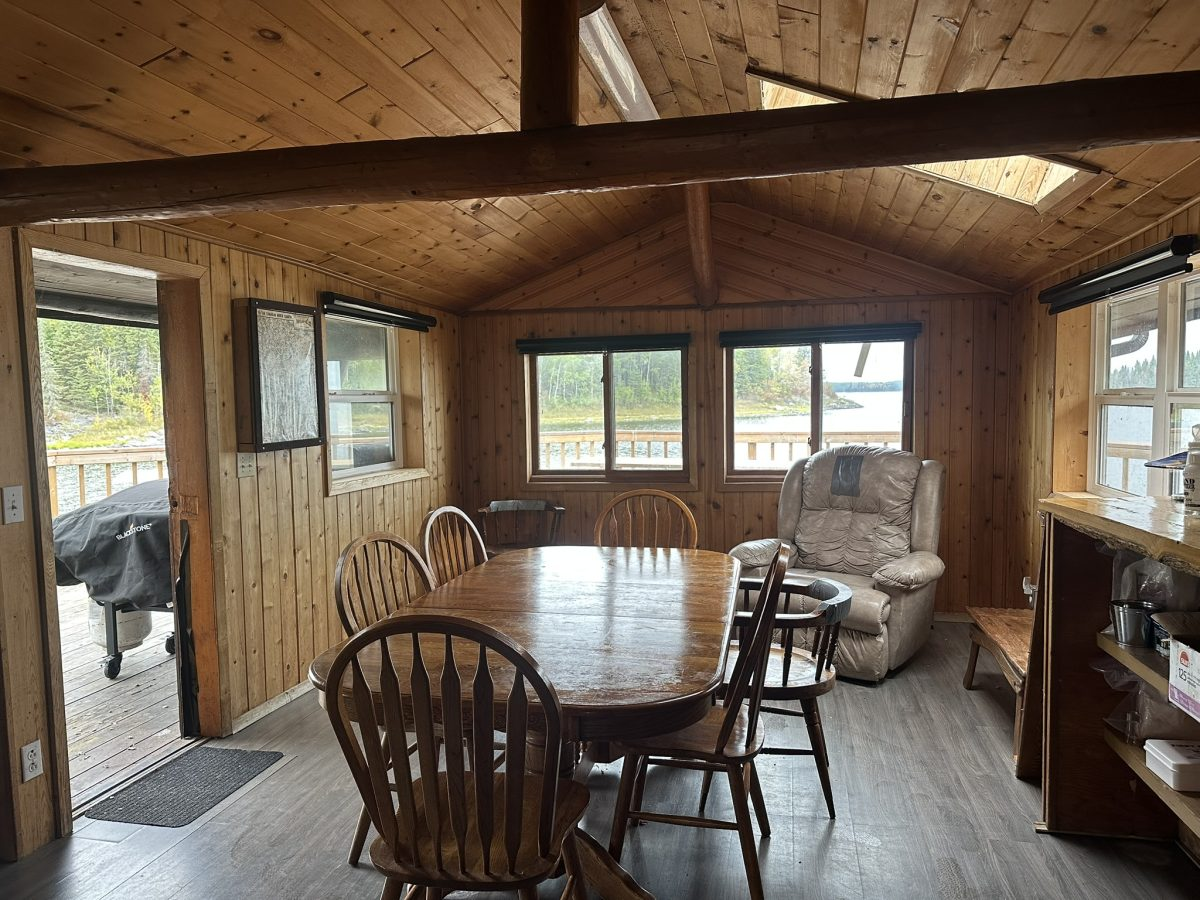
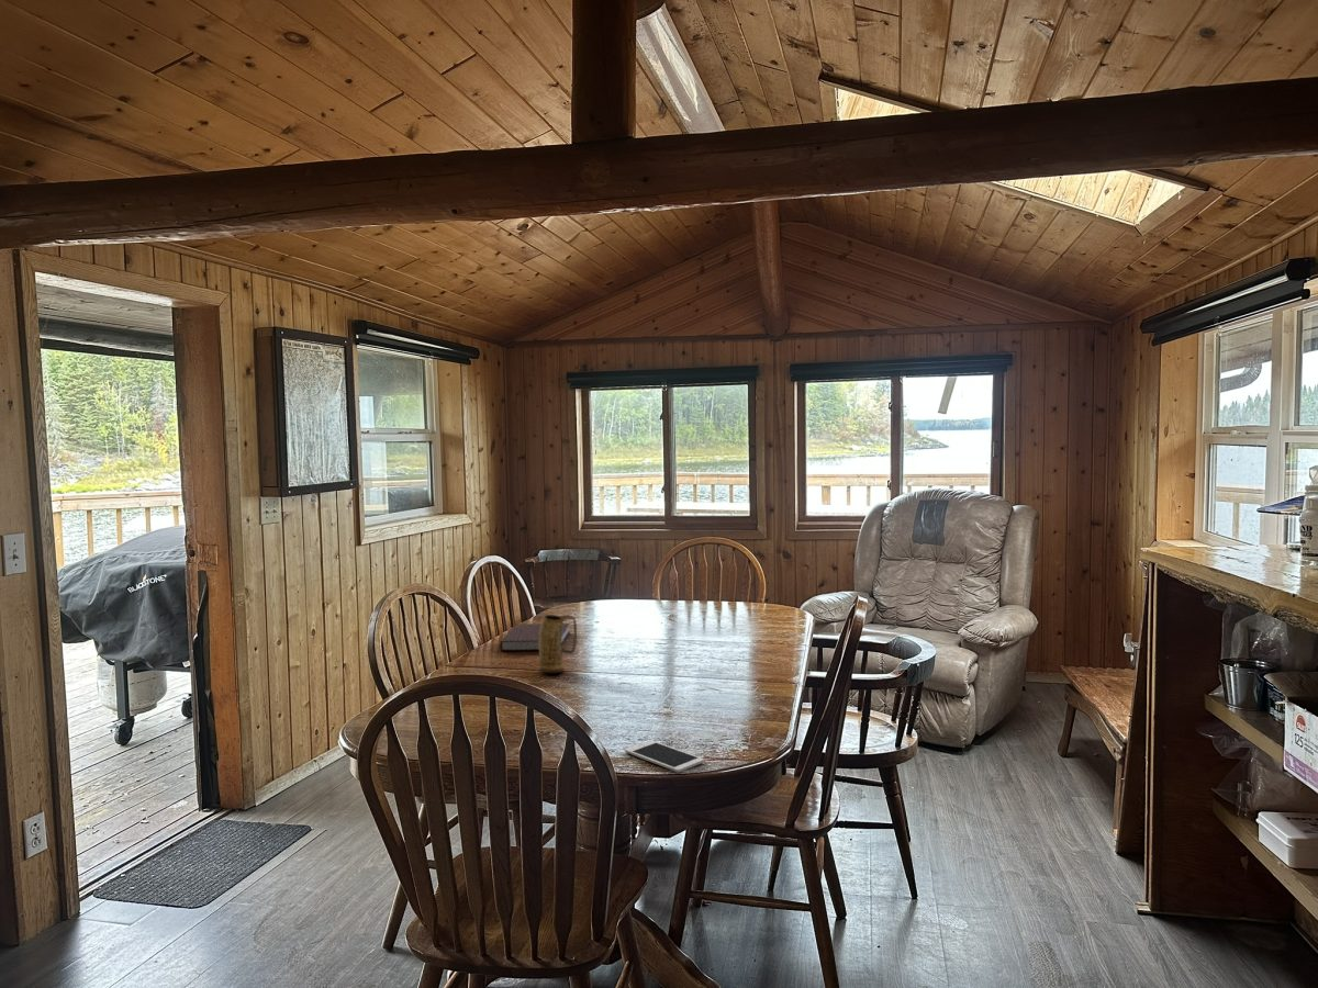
+ mug [538,614,578,674]
+ notebook [499,622,570,652]
+ cell phone [624,739,705,773]
